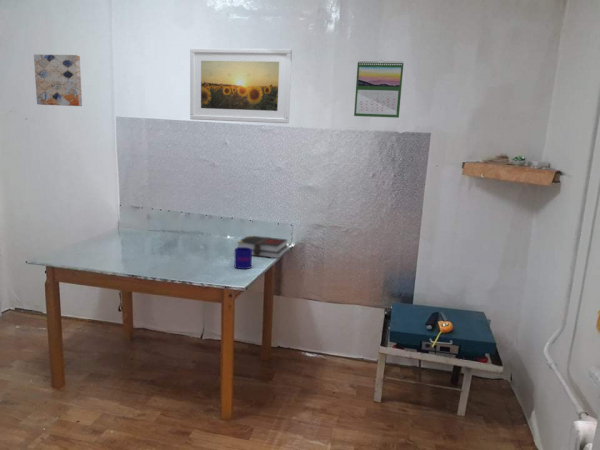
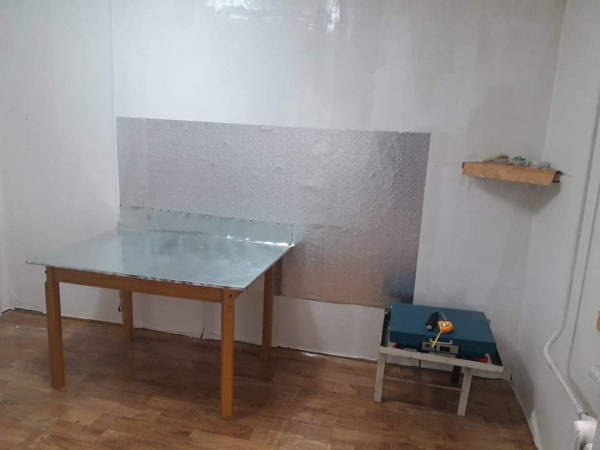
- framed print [189,47,293,124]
- book [236,234,289,259]
- calendar [353,59,404,119]
- mug [234,247,253,270]
- wall art [33,54,83,107]
